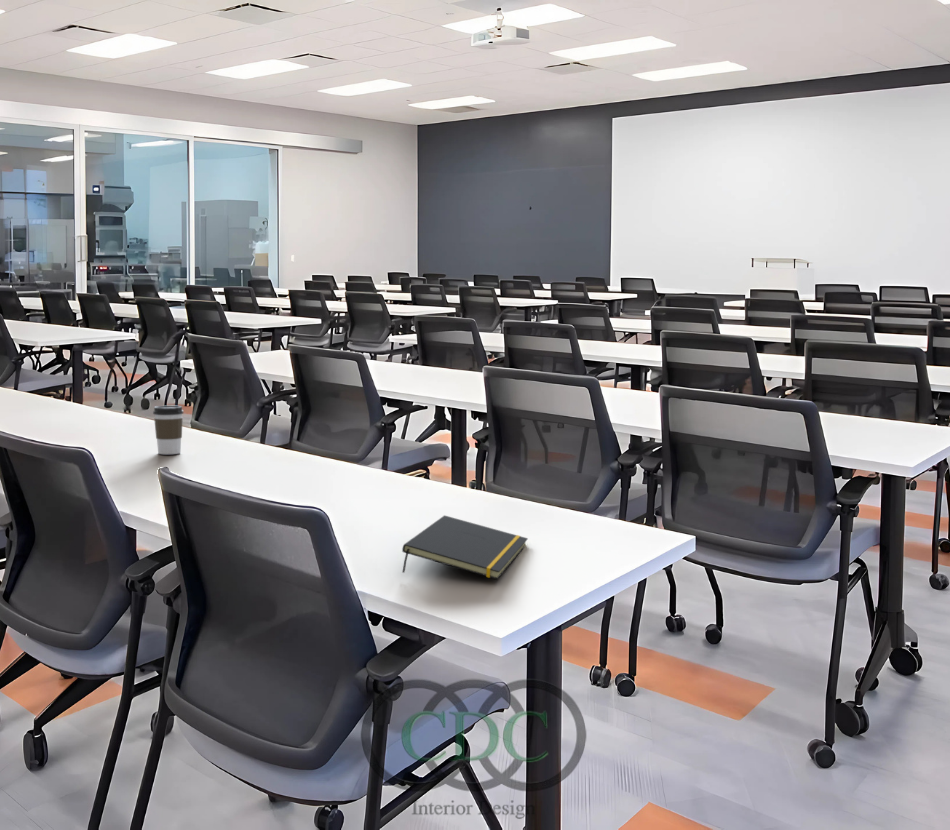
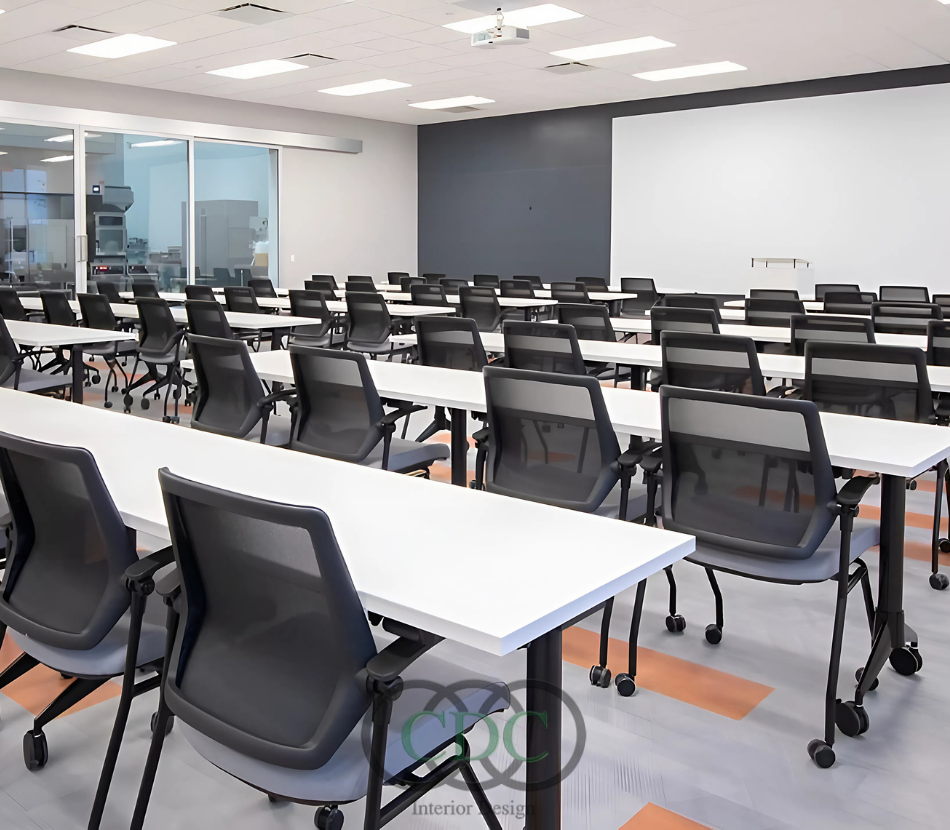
- notepad [401,514,529,580]
- coffee cup [152,405,184,455]
